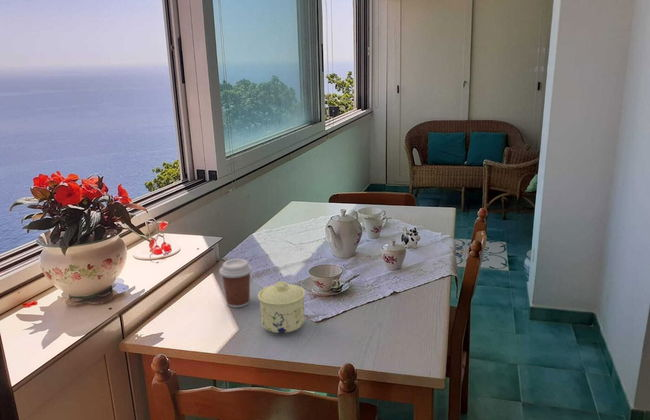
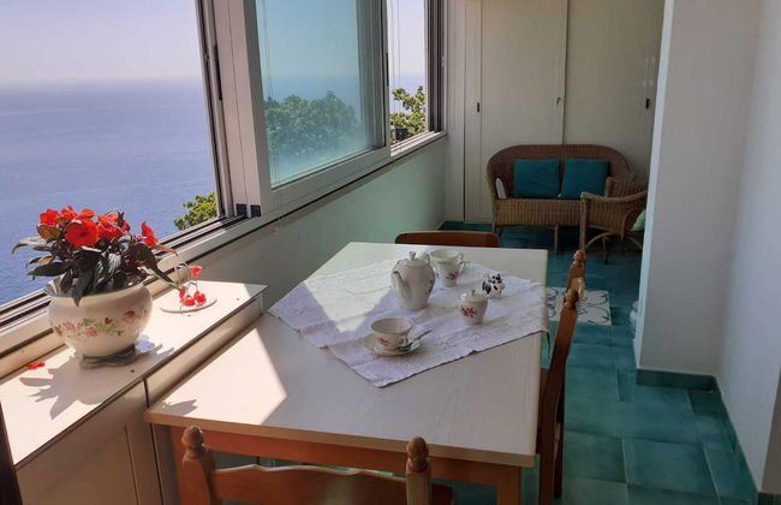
- sugar bowl [257,280,306,334]
- coffee cup [218,258,253,309]
